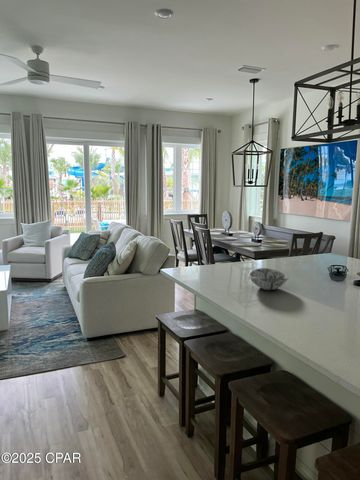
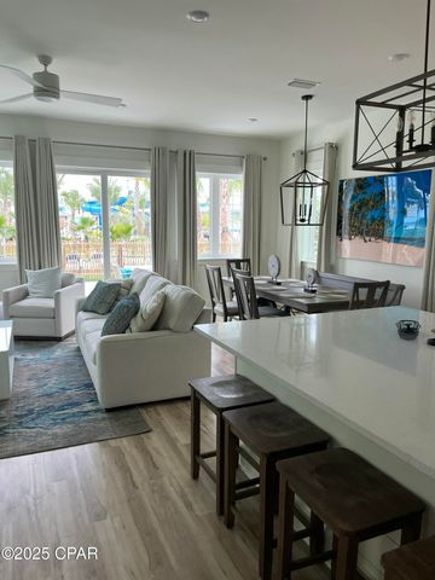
- decorative bowl [248,267,289,291]
